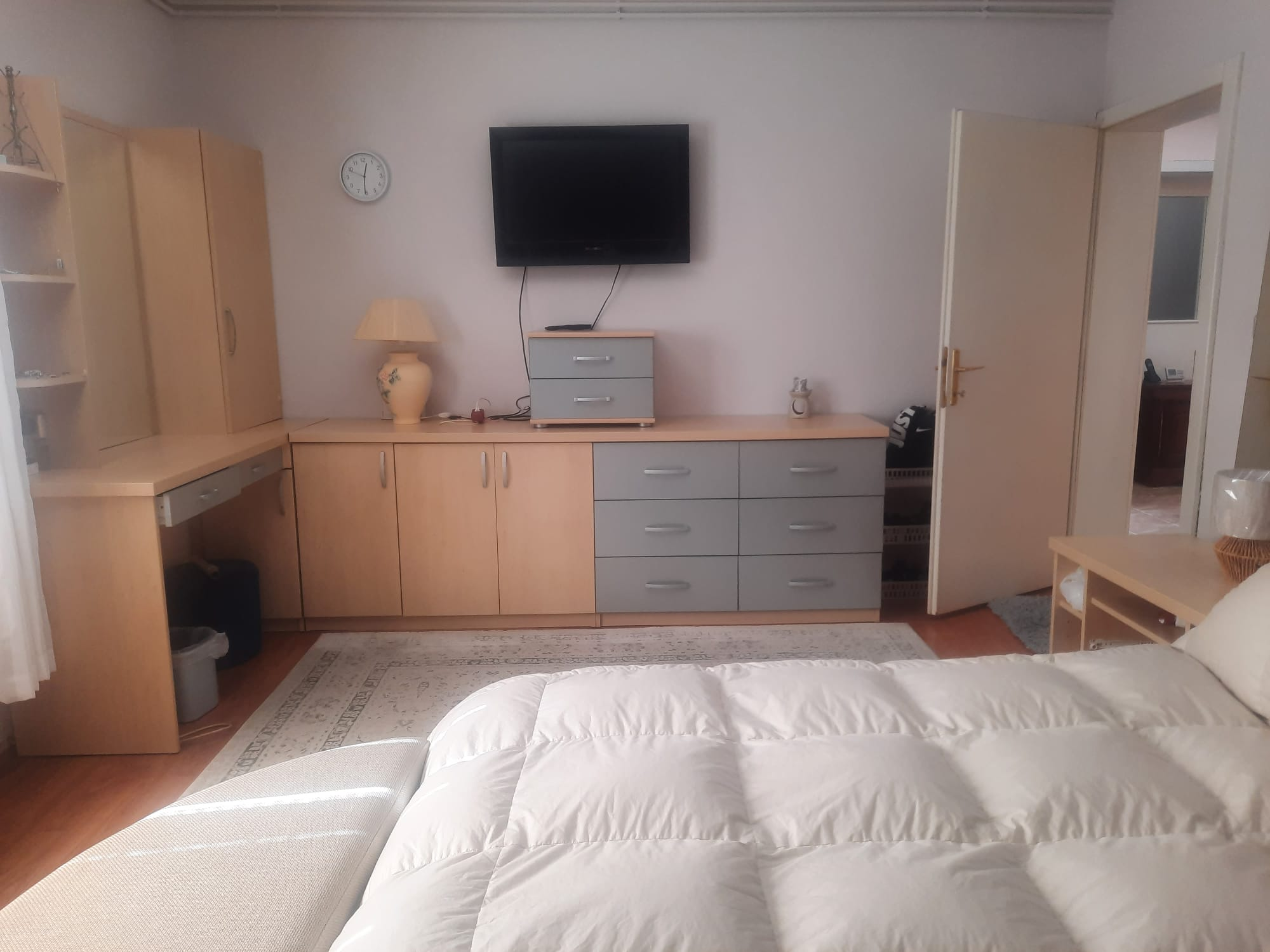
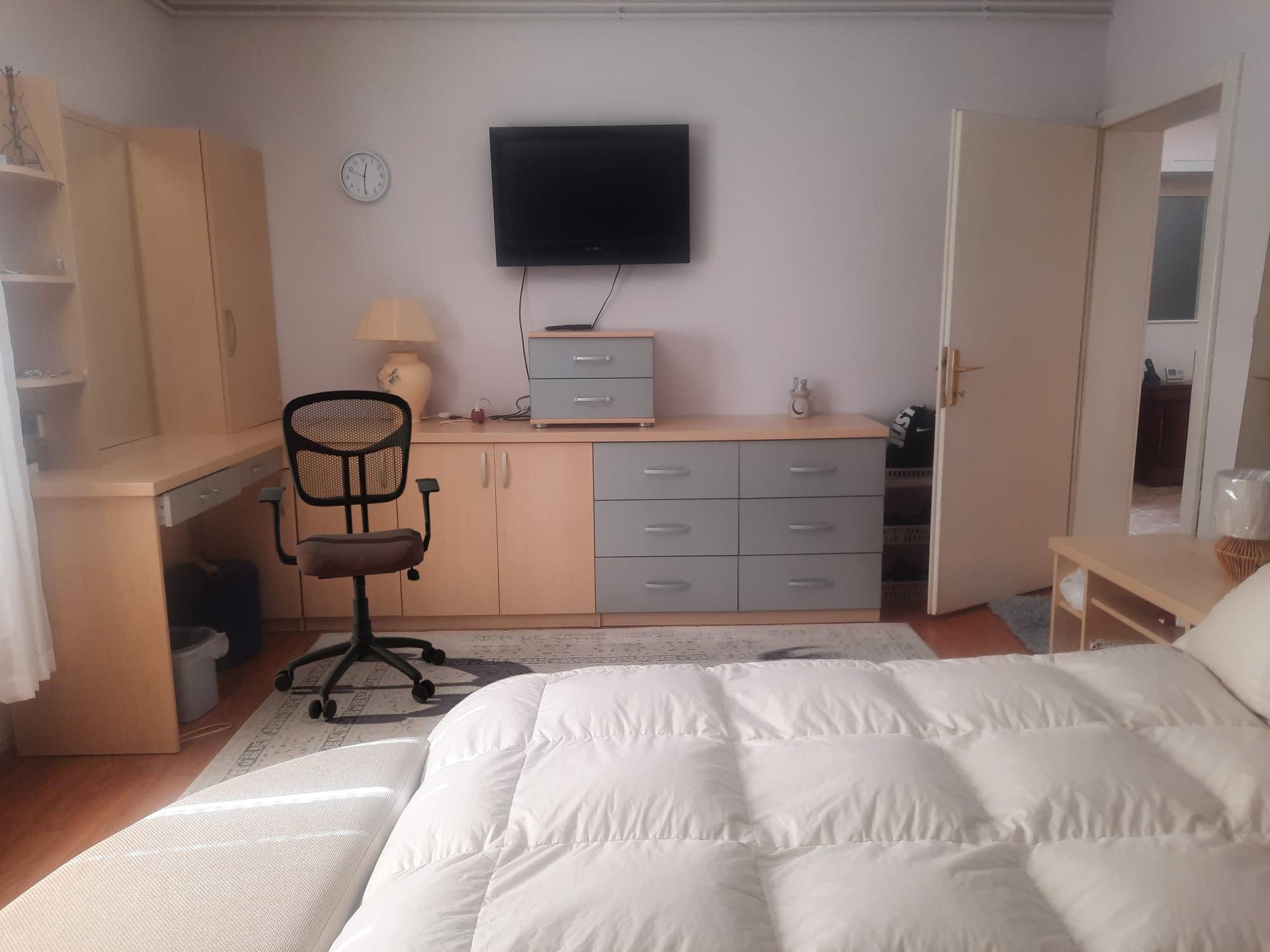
+ office chair [257,390,446,720]
